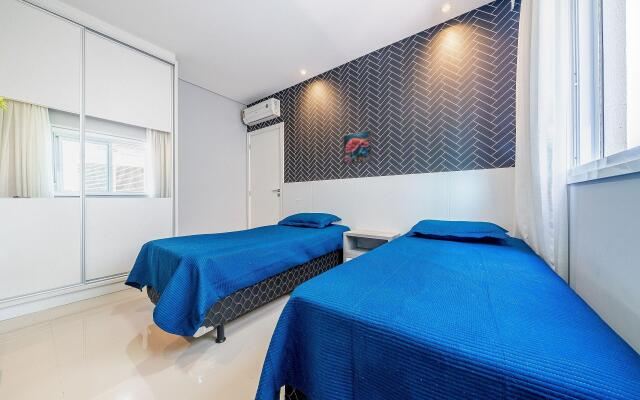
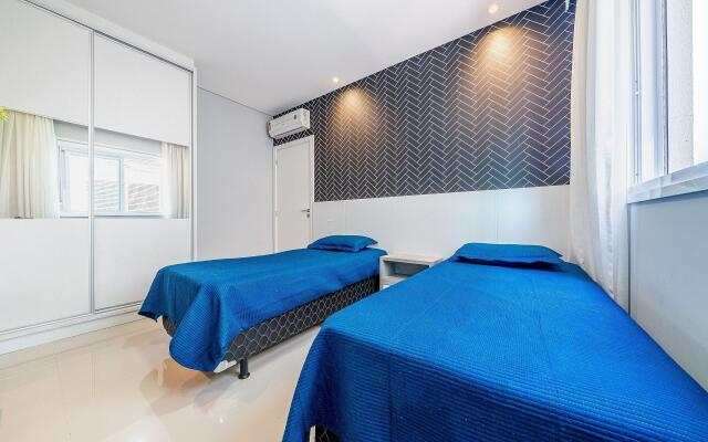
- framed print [342,129,373,166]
